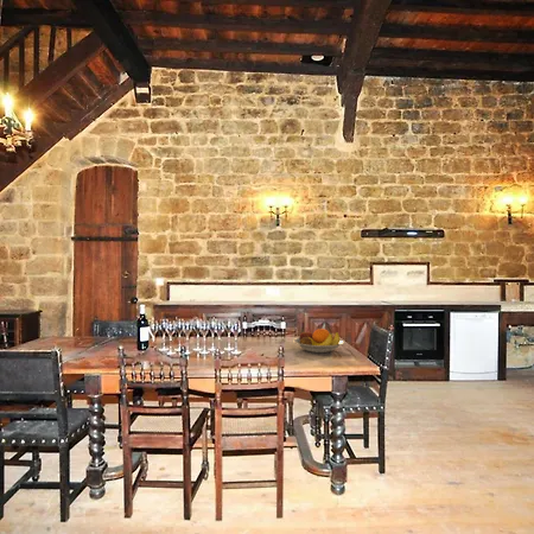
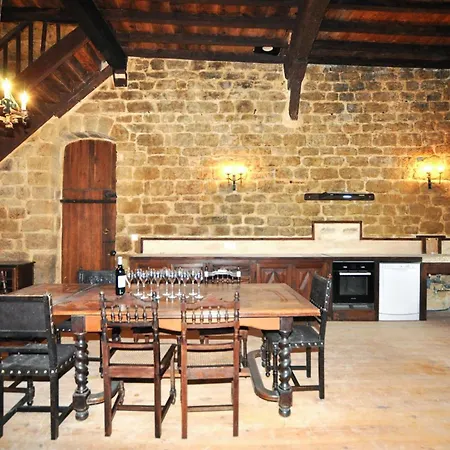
- fruit bowl [292,328,347,354]
